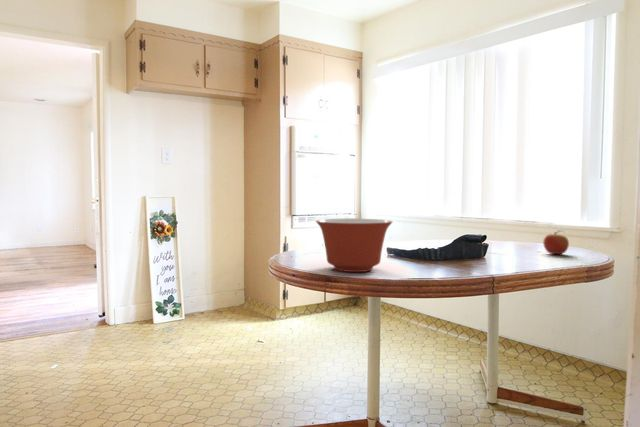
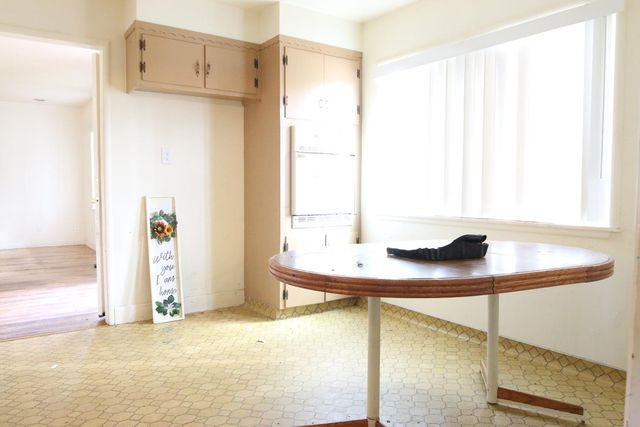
- mixing bowl [315,217,393,273]
- fruit [542,229,570,255]
